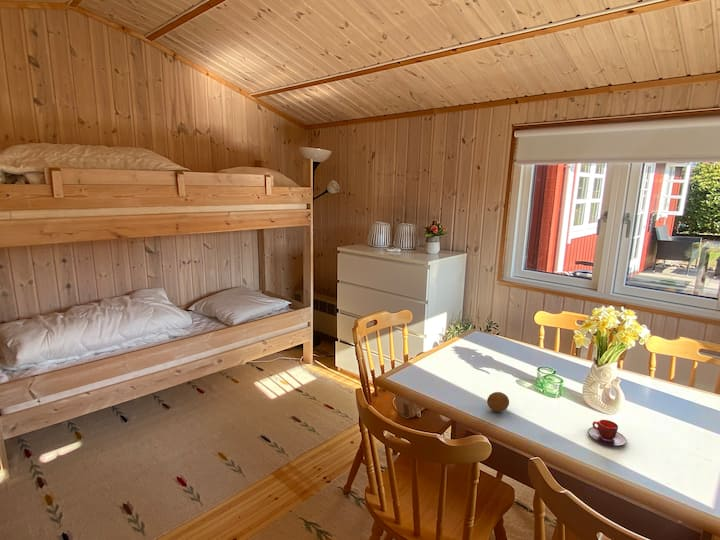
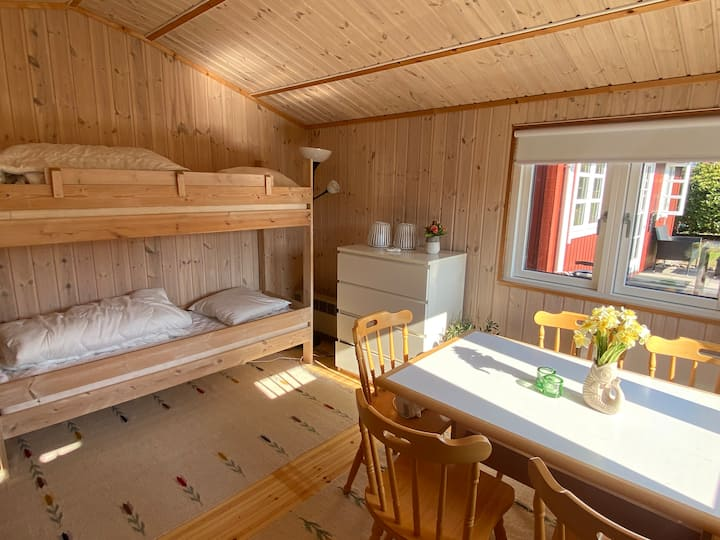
- teacup [587,419,628,447]
- fruit [486,391,510,413]
